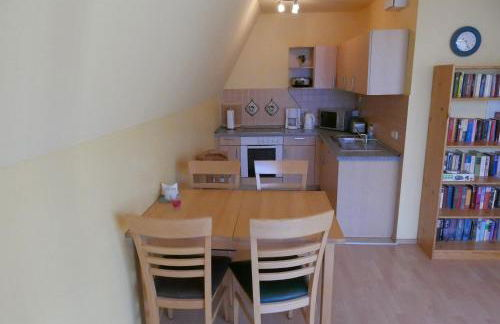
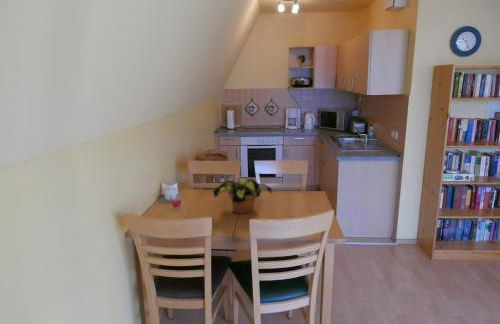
+ flower pot [212,176,273,215]
